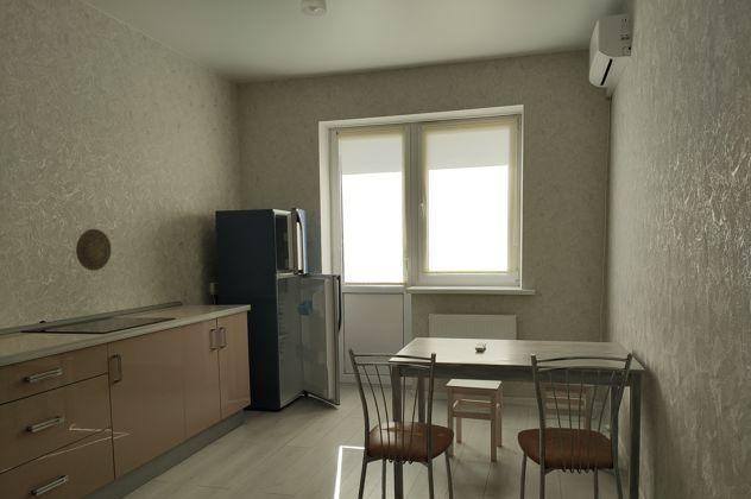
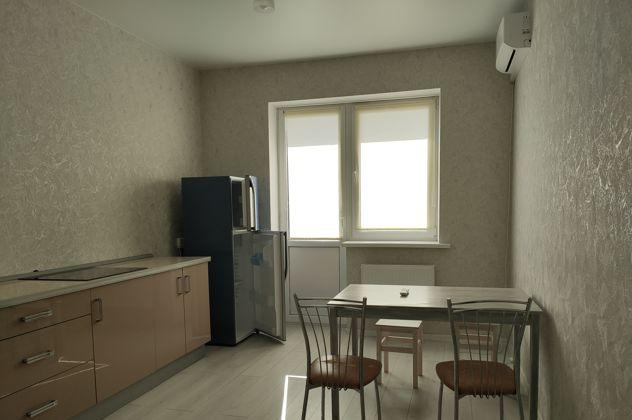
- decorative plate [75,228,113,272]
